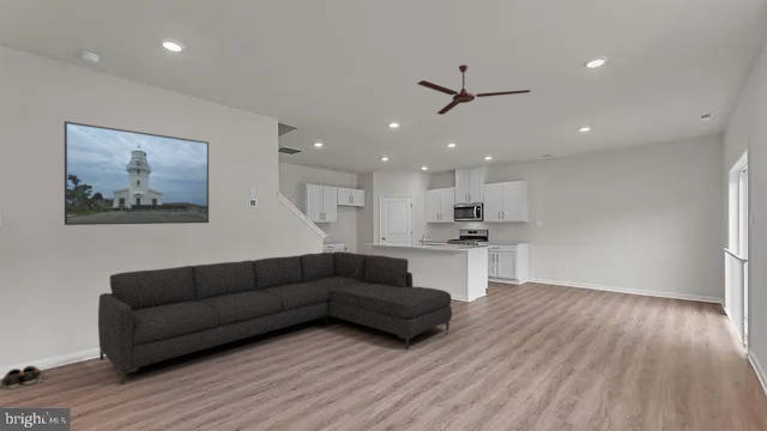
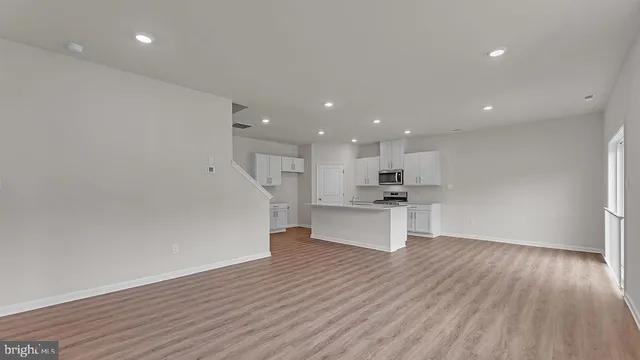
- ceiling fan [416,63,531,116]
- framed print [64,120,210,226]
- sofa [97,250,453,386]
- shoes [0,365,44,394]
